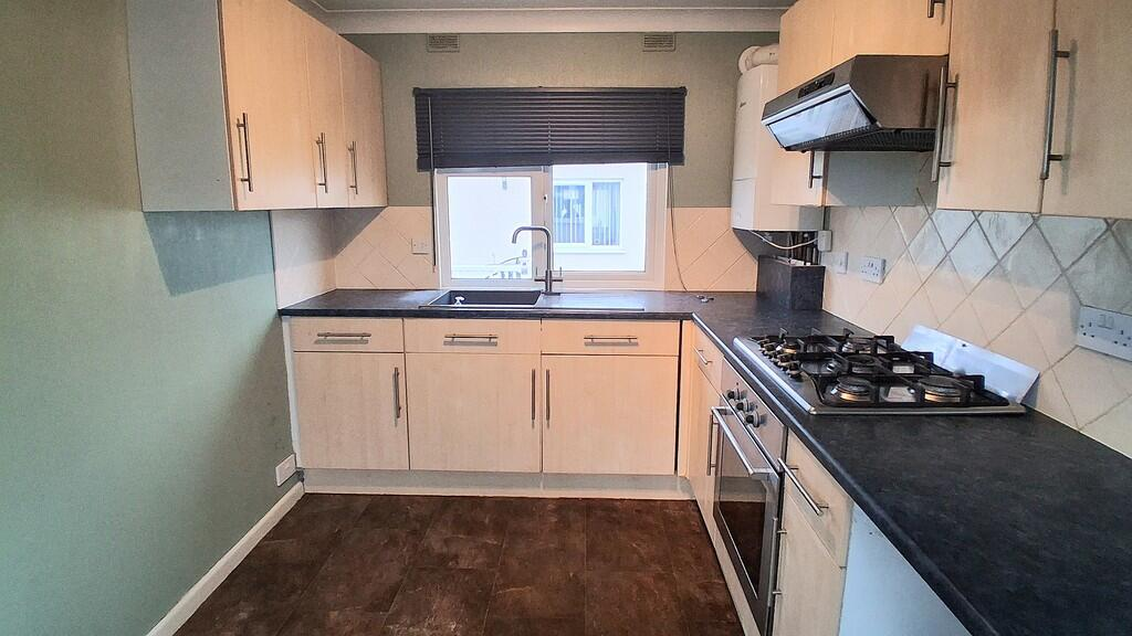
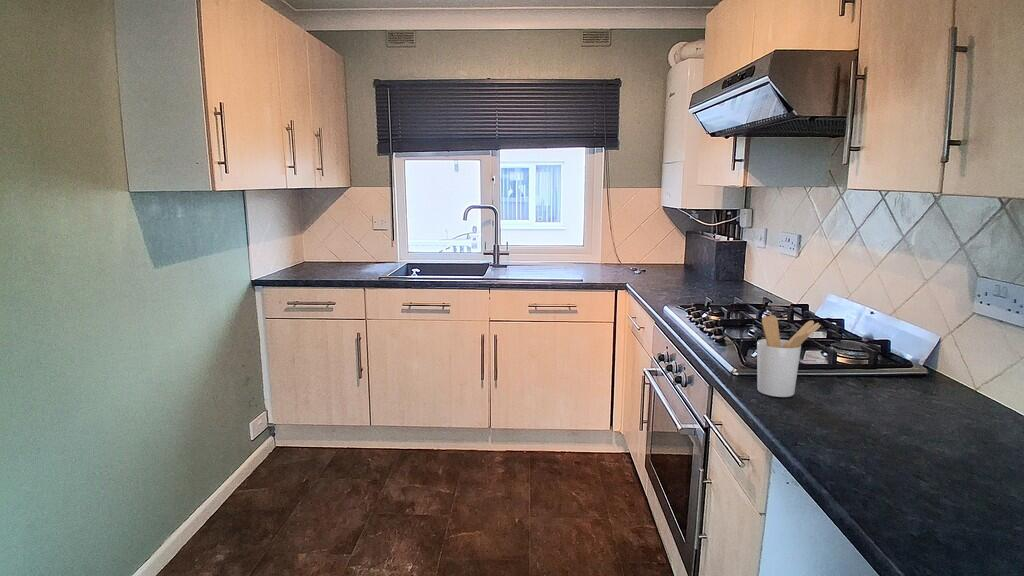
+ utensil holder [756,314,822,398]
